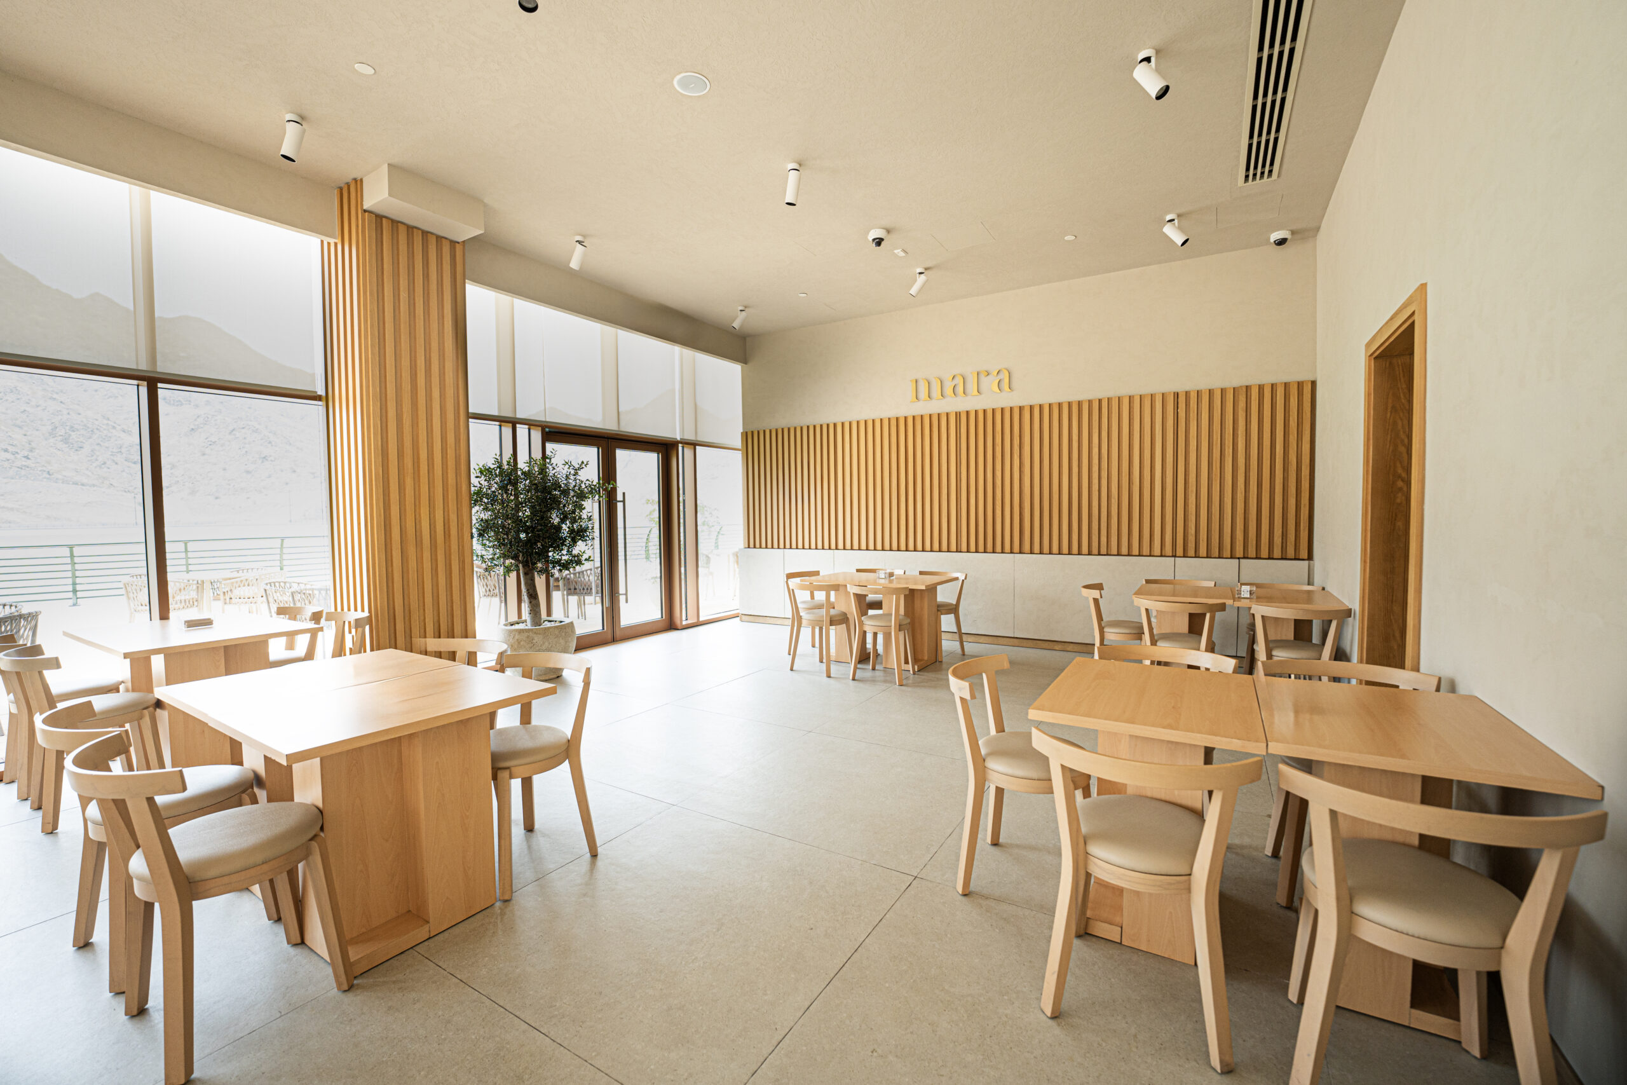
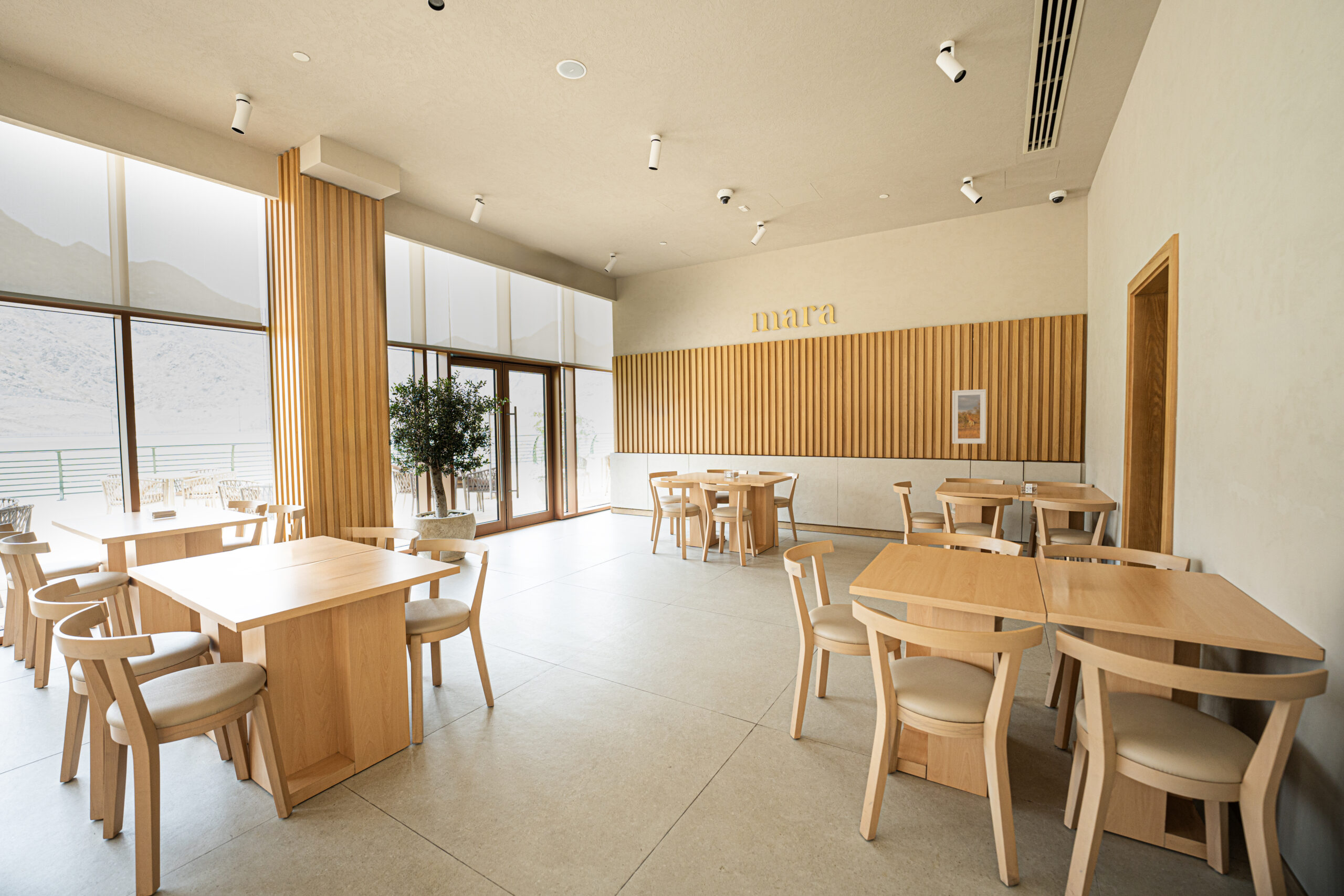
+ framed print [952,389,986,444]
